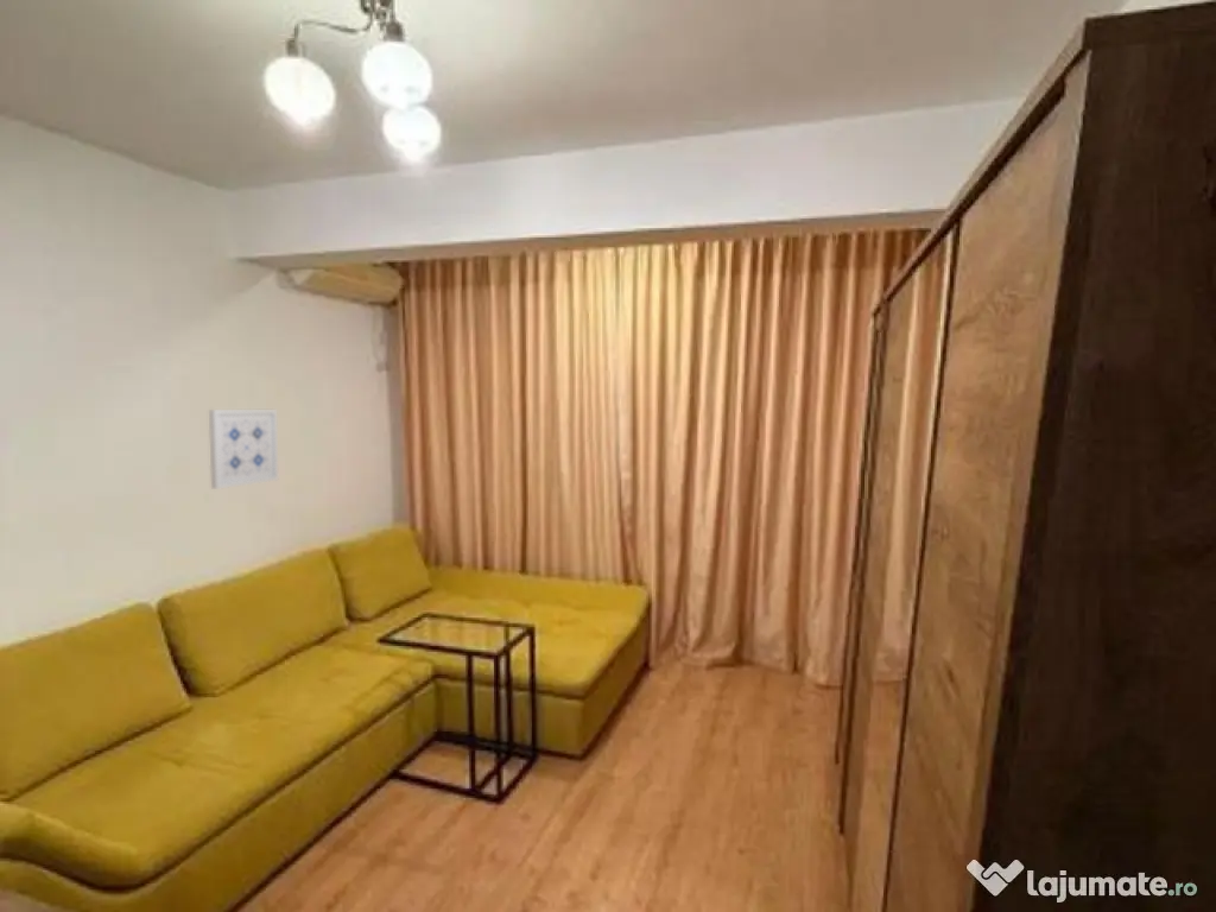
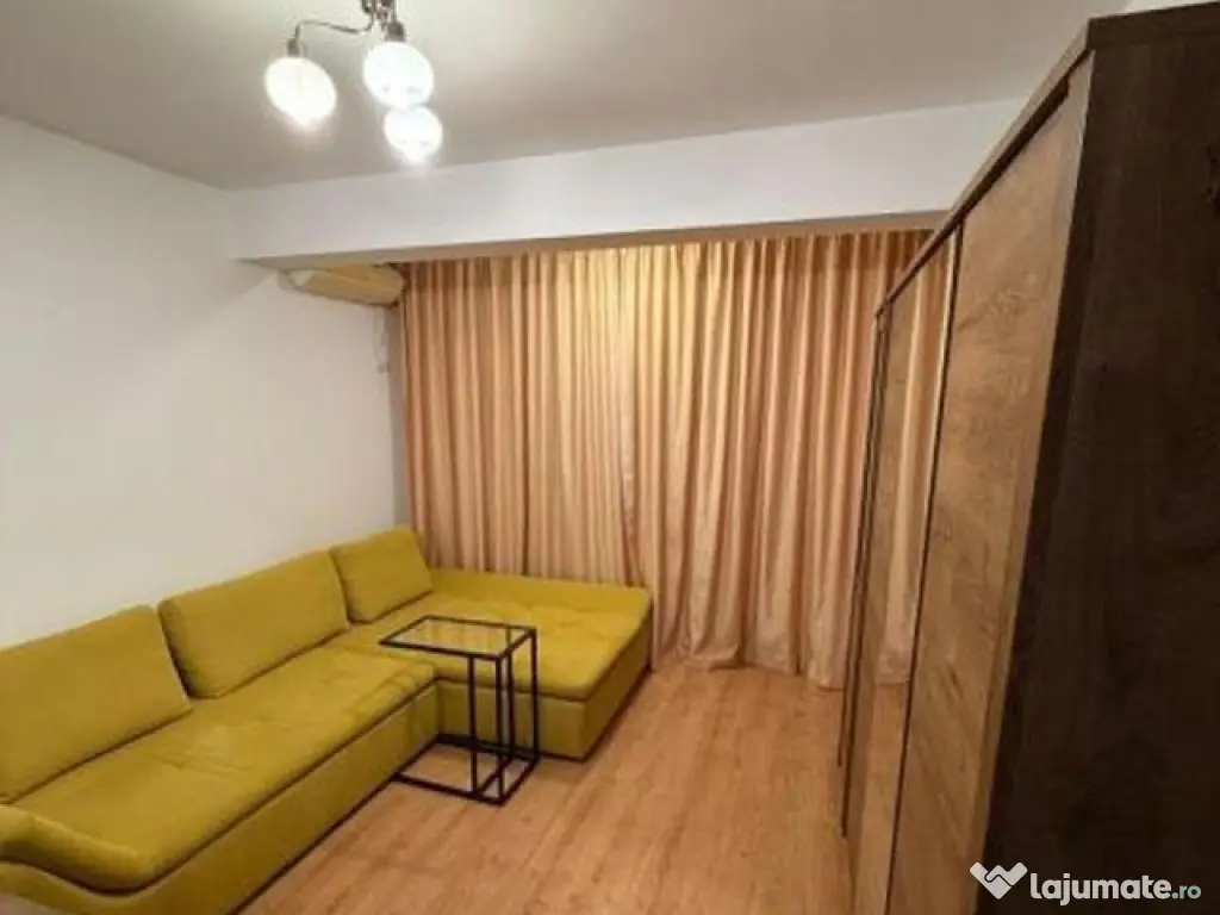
- wall art [208,408,279,490]
